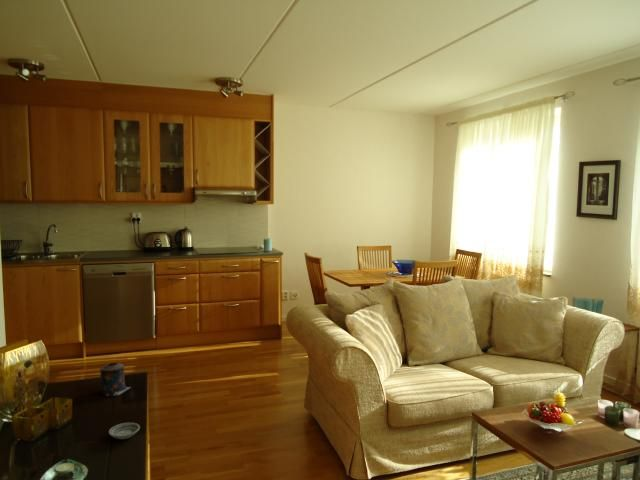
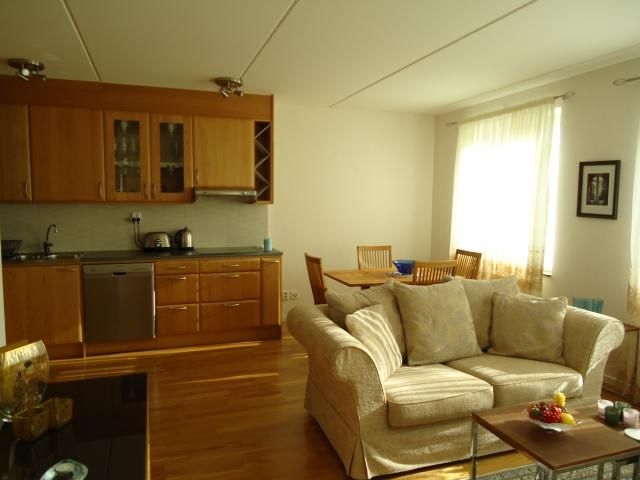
- candle [99,362,132,397]
- saucer [108,422,141,440]
